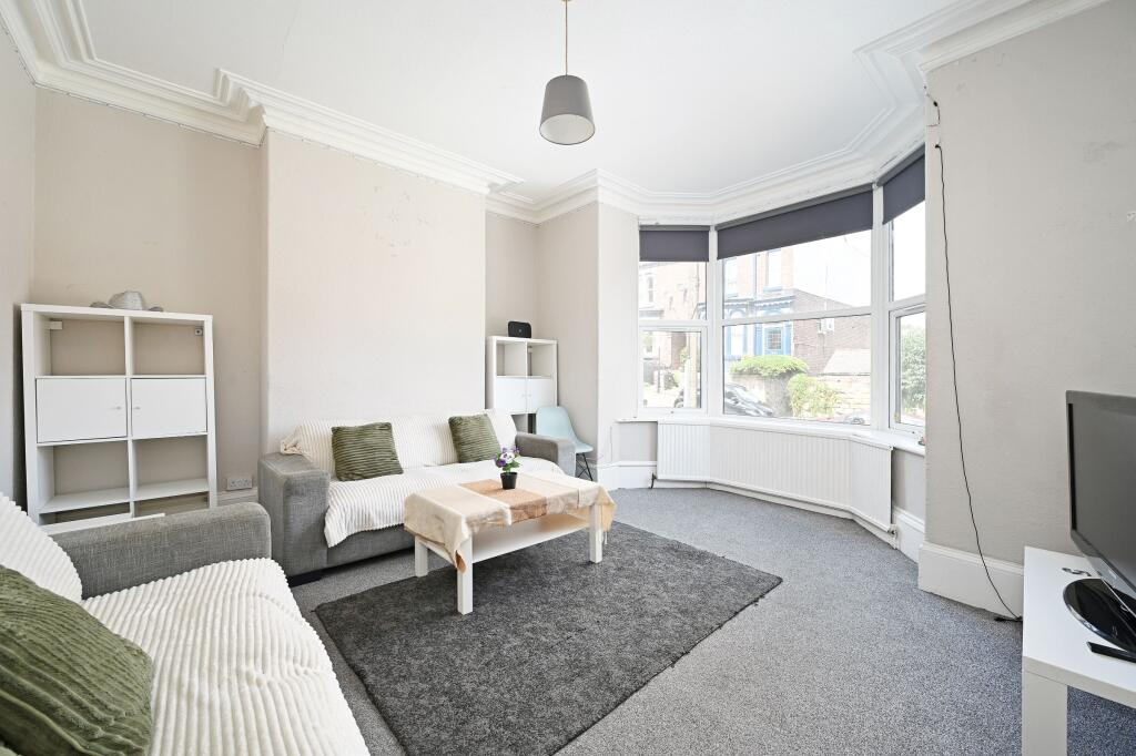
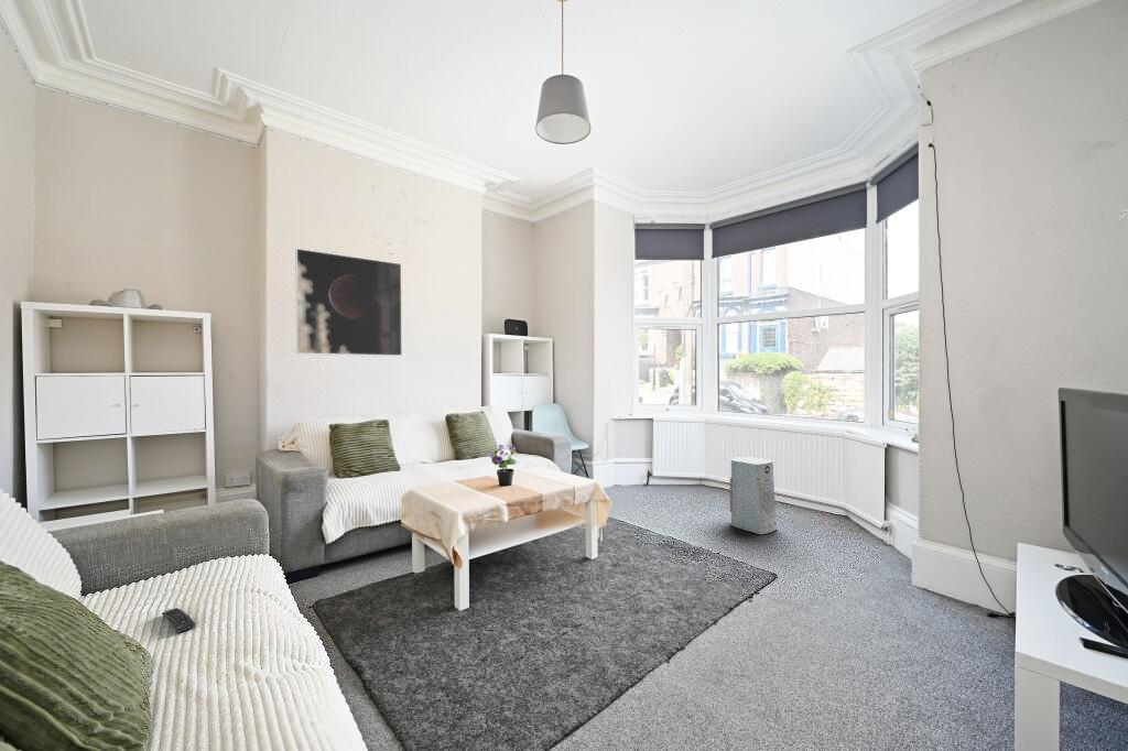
+ remote control [161,607,196,634]
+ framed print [295,248,403,357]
+ air purifier [729,456,778,535]
